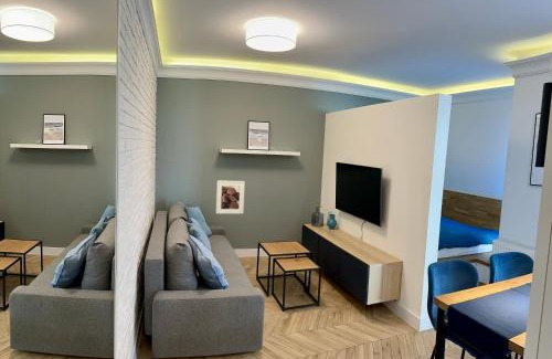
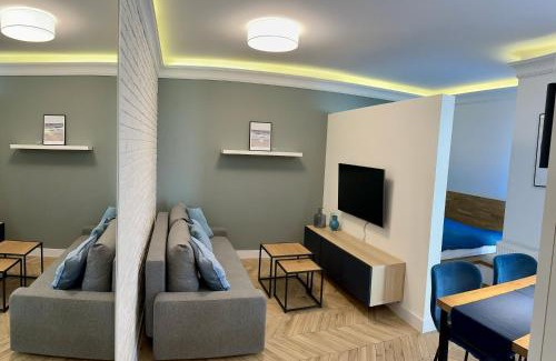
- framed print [215,179,246,214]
